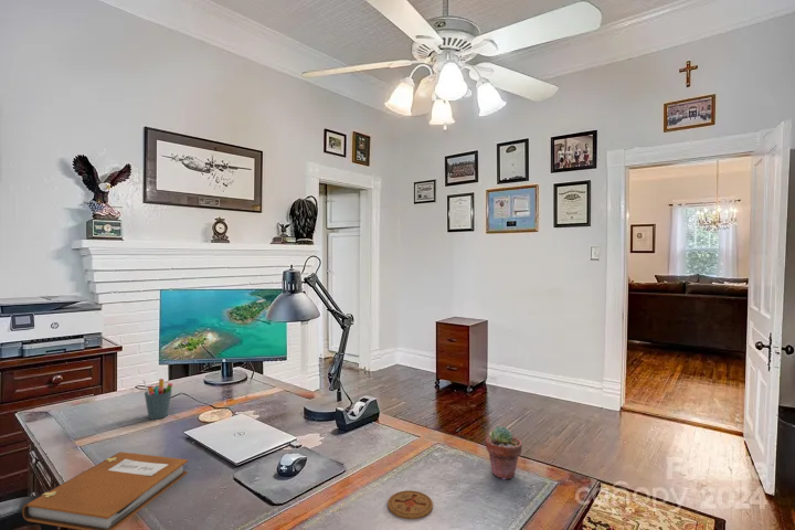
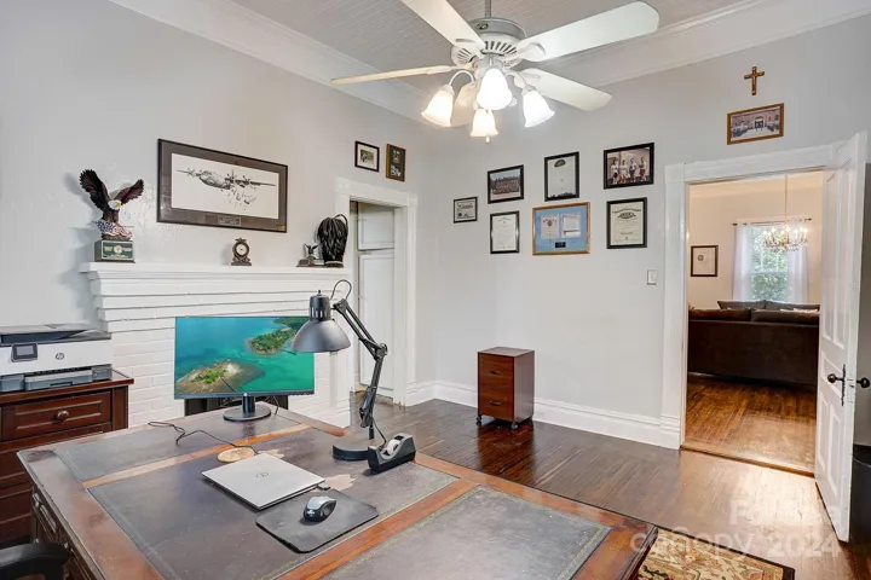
- coaster [386,489,434,520]
- notebook [21,452,189,530]
- potted succulent [485,425,523,480]
- pen holder [142,378,173,421]
